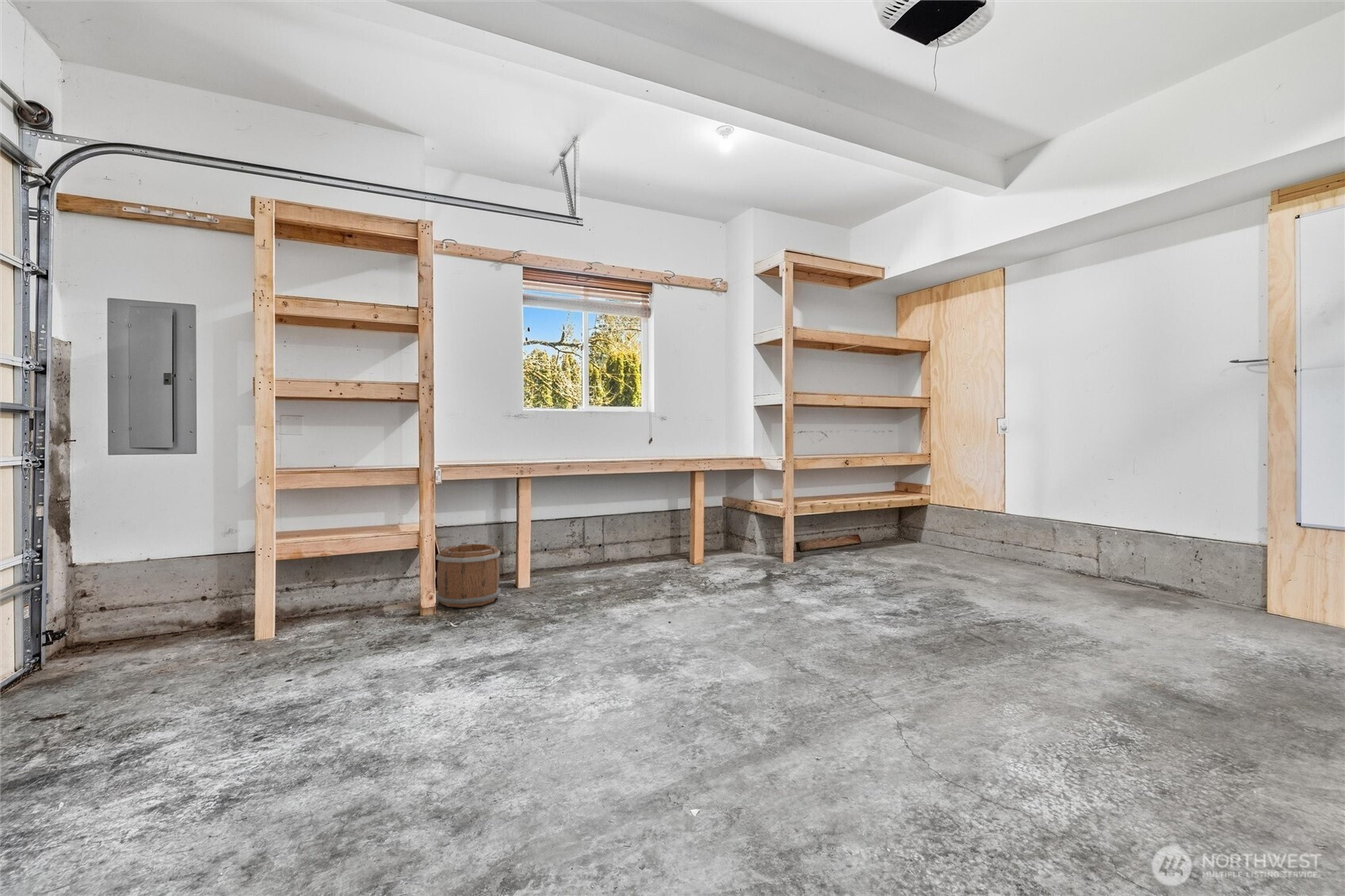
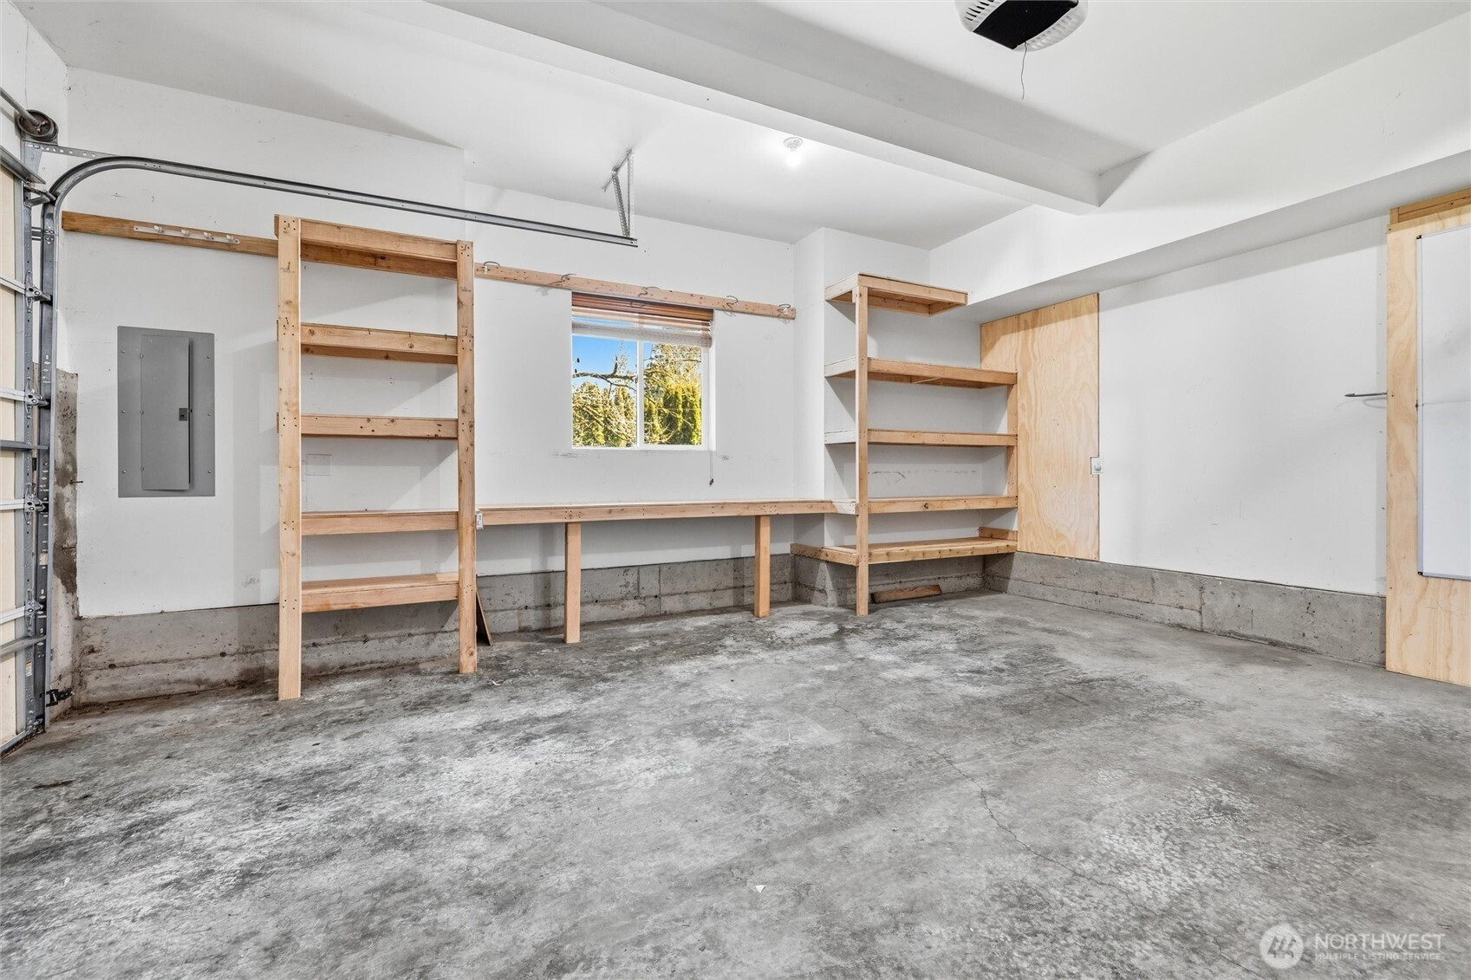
- bucket [435,543,502,608]
